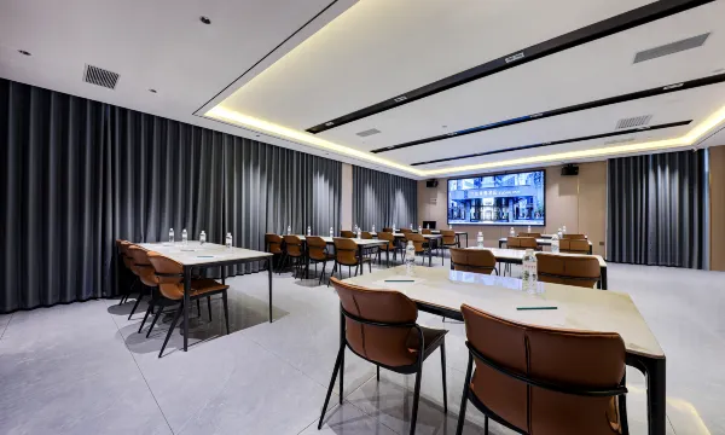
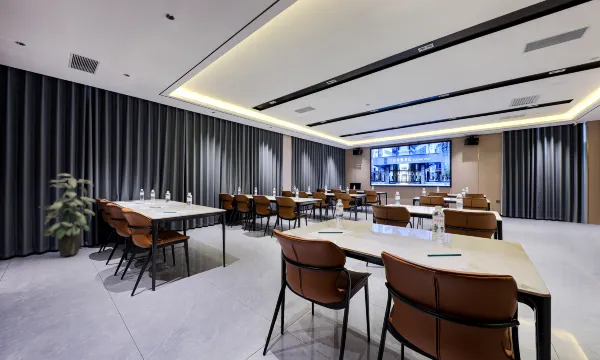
+ indoor plant [38,173,97,257]
